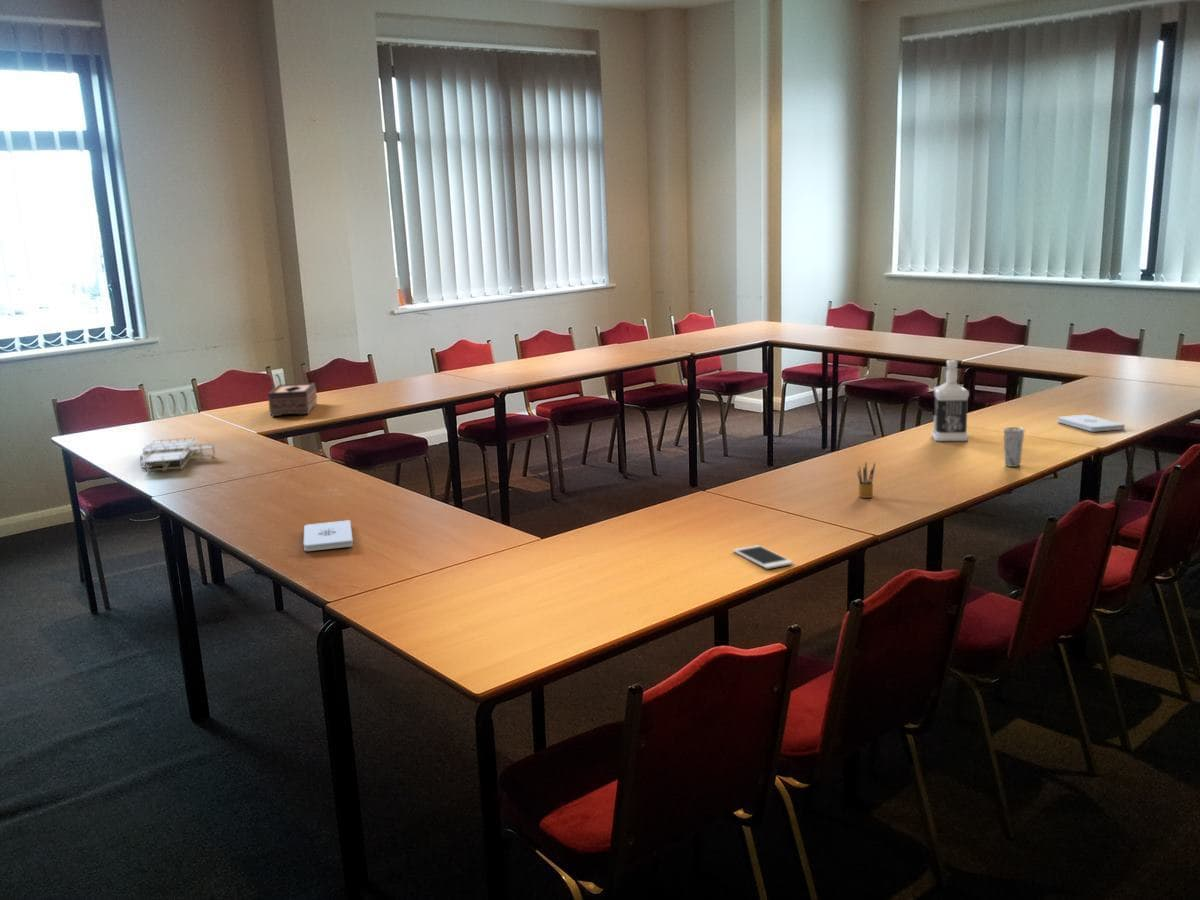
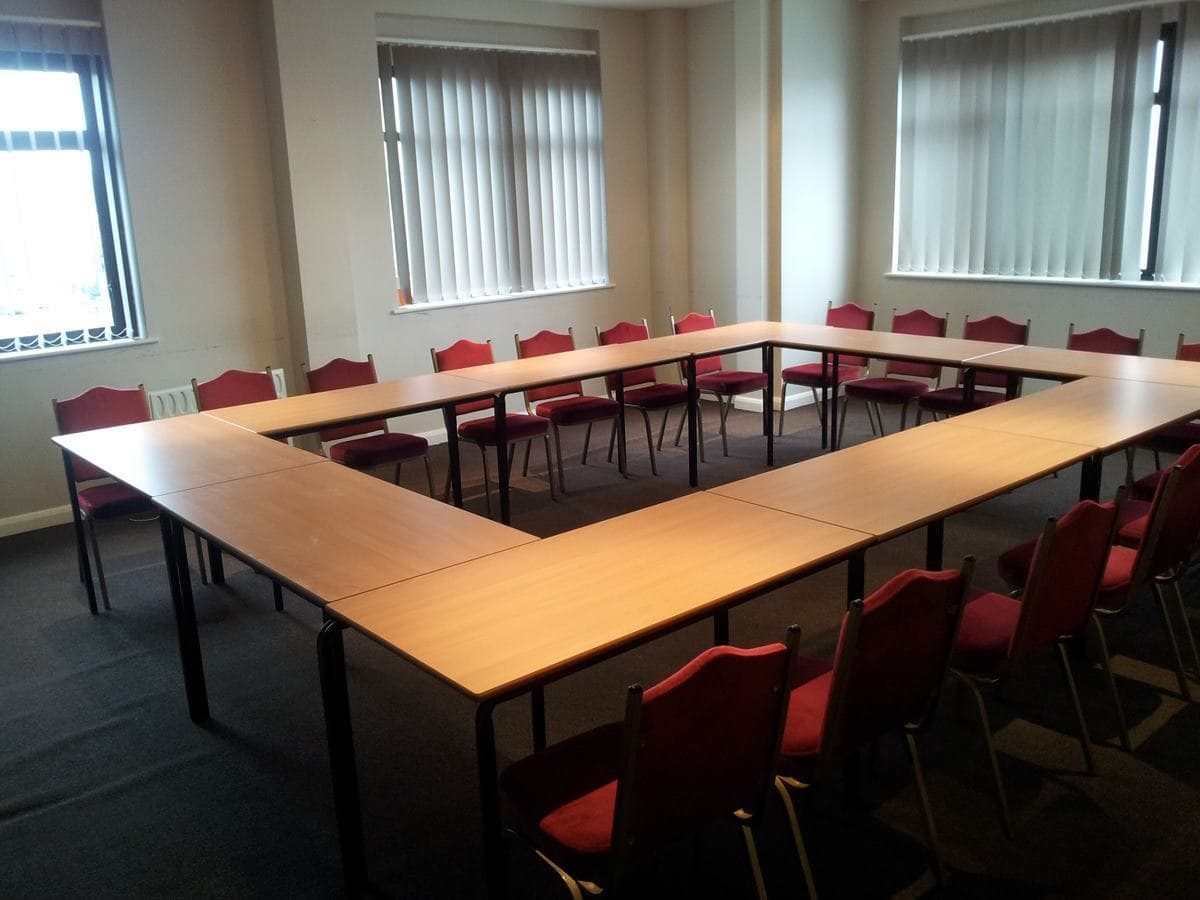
- notepad [1057,414,1126,432]
- bottle [931,359,970,442]
- notepad [303,519,354,552]
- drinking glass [1003,426,1026,468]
- pencil box [856,461,876,499]
- cell phone [732,544,794,570]
- document tray [139,436,216,473]
- tissue box [267,382,318,417]
